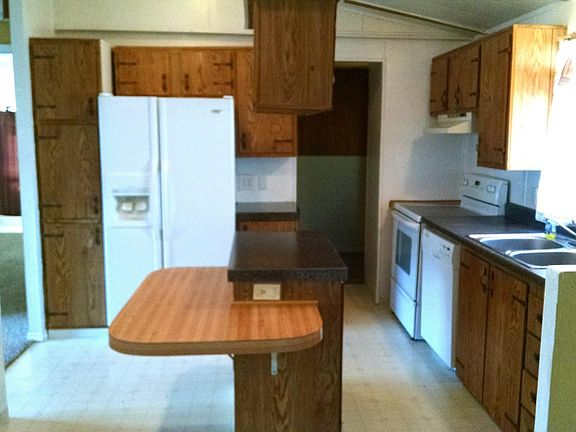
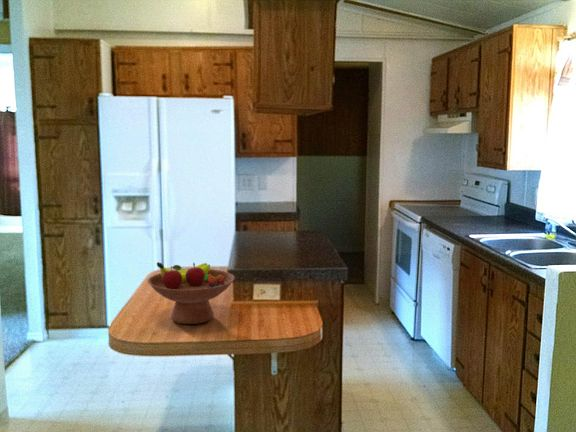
+ fruit bowl [147,261,236,325]
